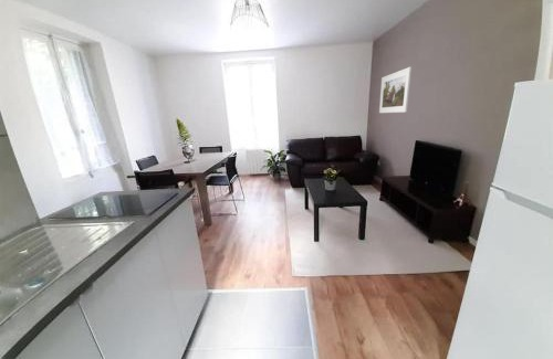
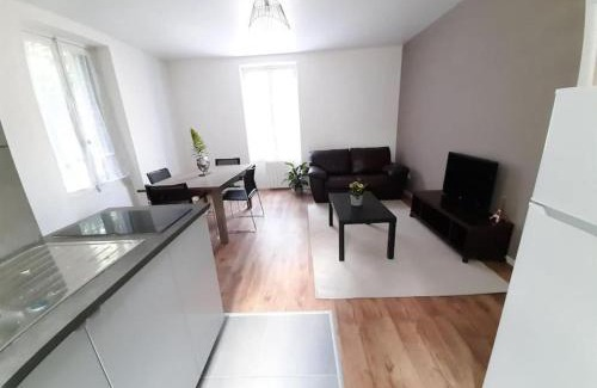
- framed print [378,66,413,114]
